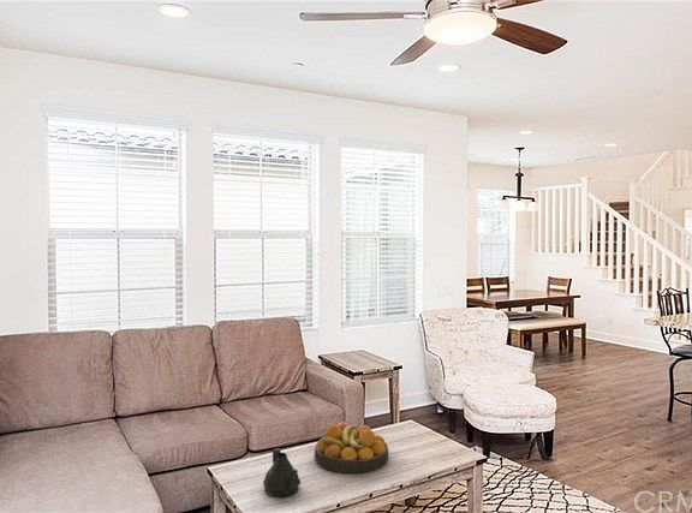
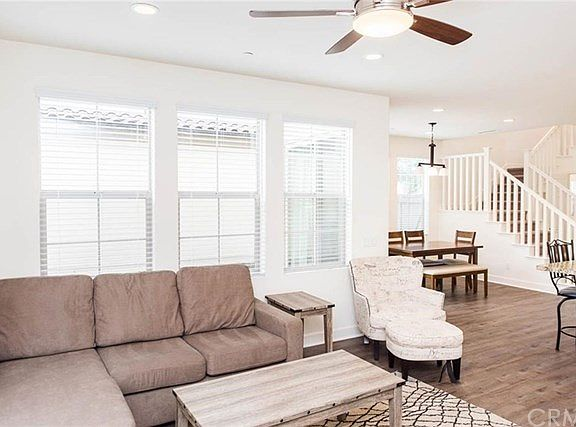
- fruit bowl [314,422,389,473]
- teapot [262,447,302,497]
